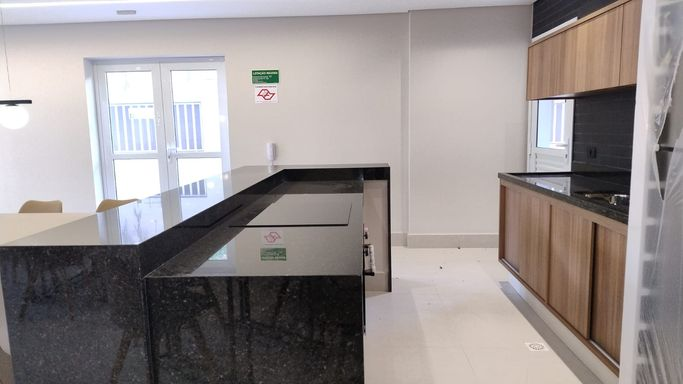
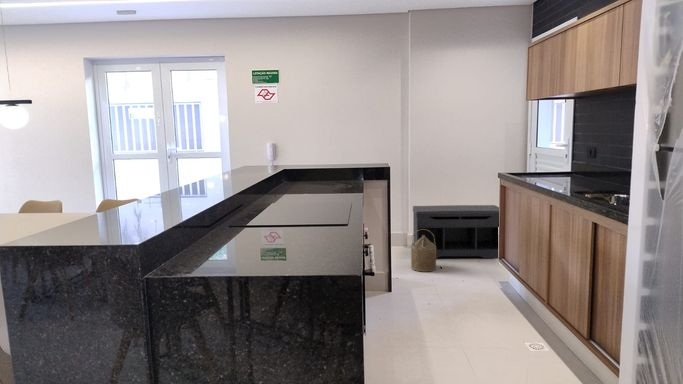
+ bench [412,204,500,259]
+ watering can [410,229,437,272]
